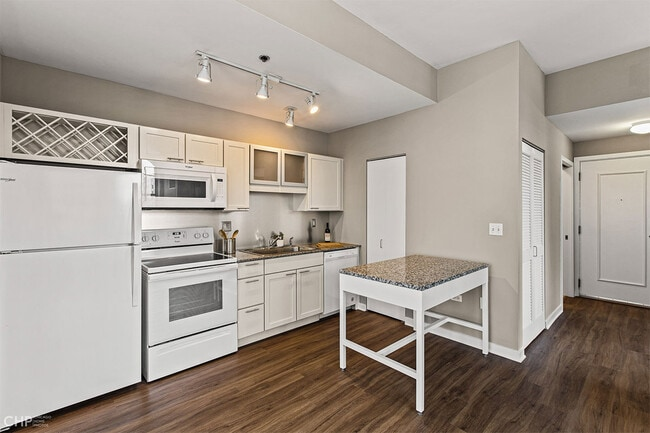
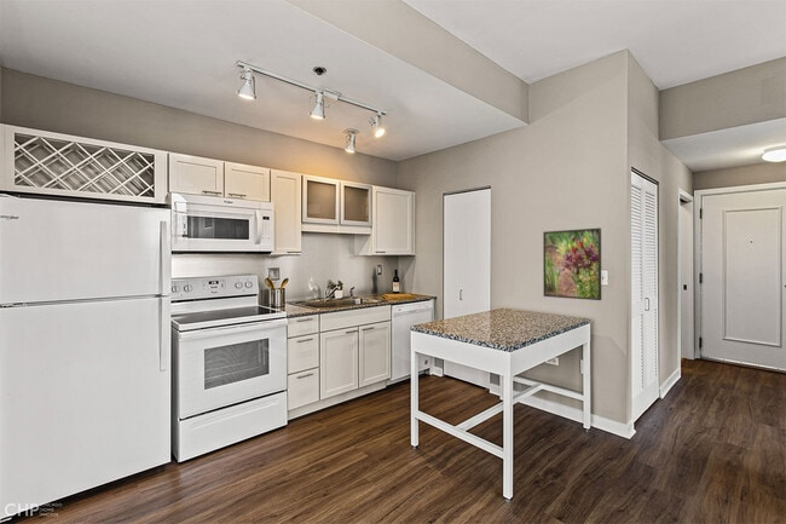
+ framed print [542,228,602,301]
